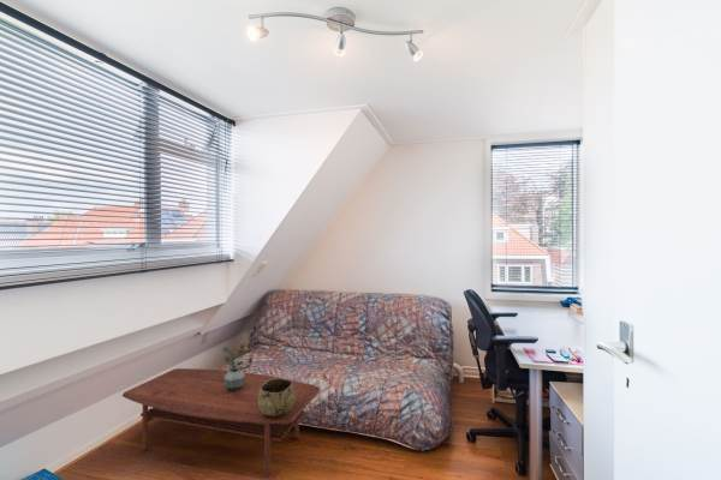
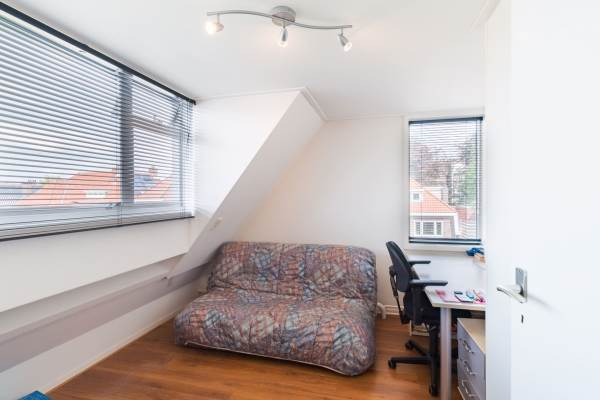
- coffee table [121,367,321,478]
- potted plant [221,343,254,391]
- decorative bowl [257,378,294,416]
